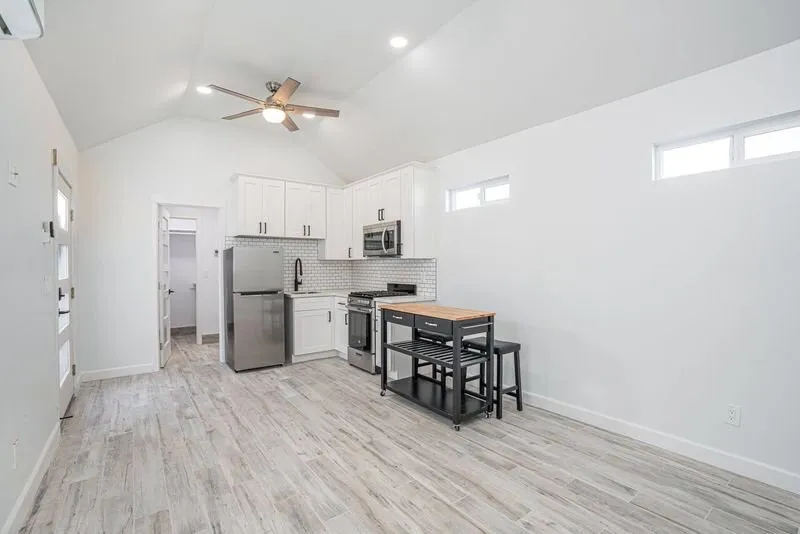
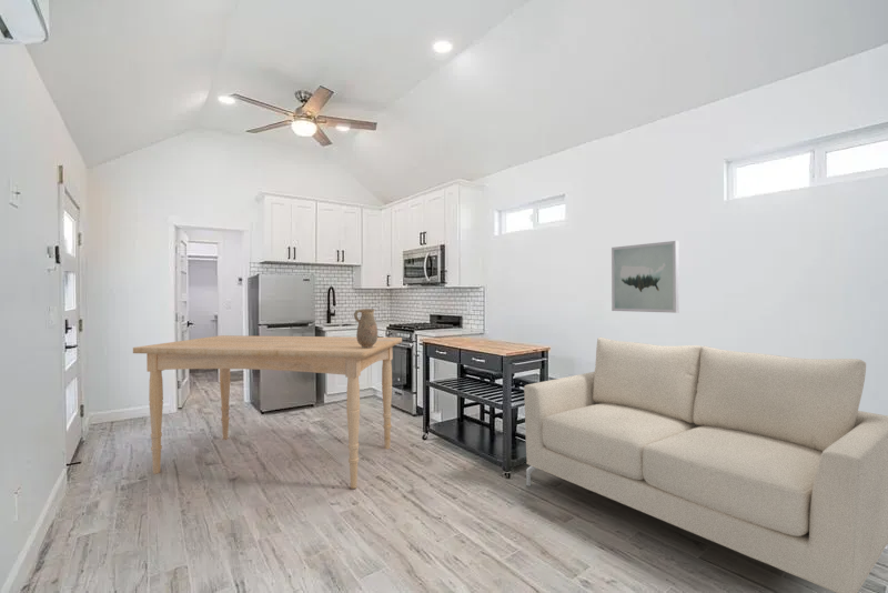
+ sofa [523,336,888,593]
+ dining table [132,334,403,490]
+ wall art [610,240,680,314]
+ pitcher [353,308,379,348]
